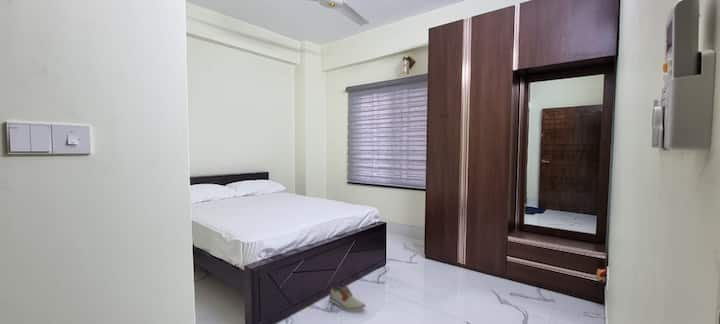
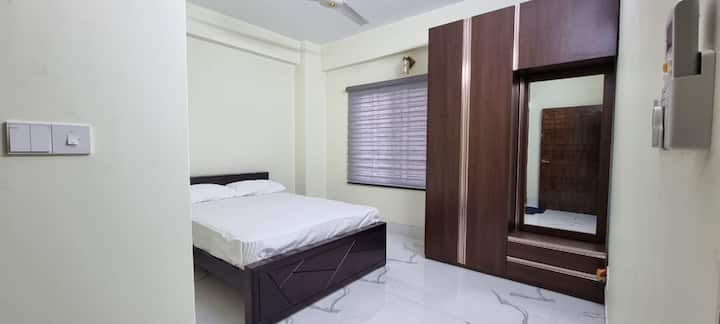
- shoe [328,284,367,312]
